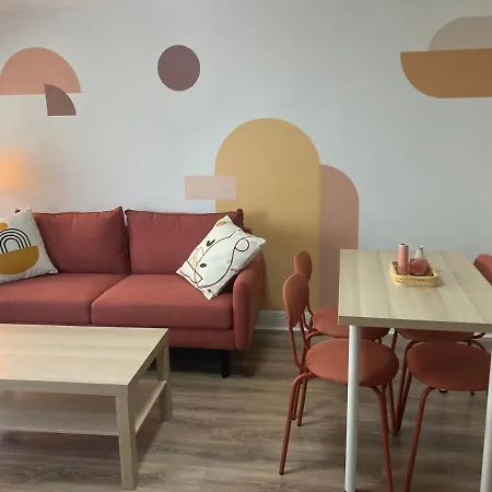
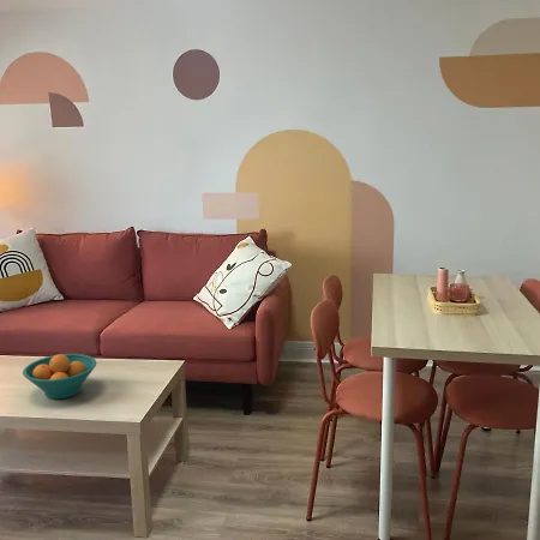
+ fruit bowl [22,353,97,400]
